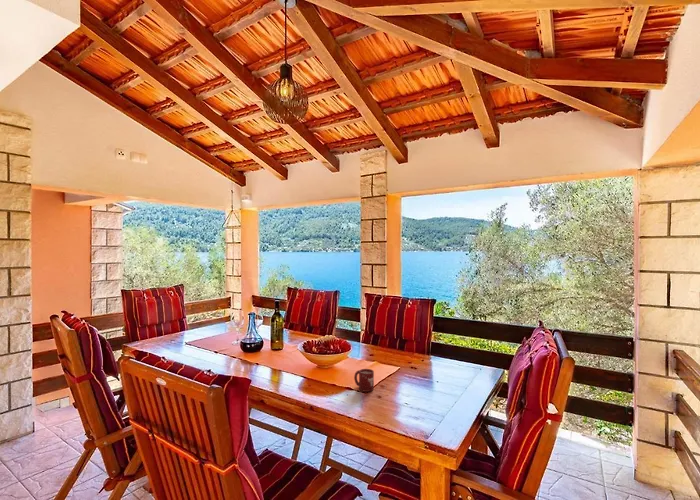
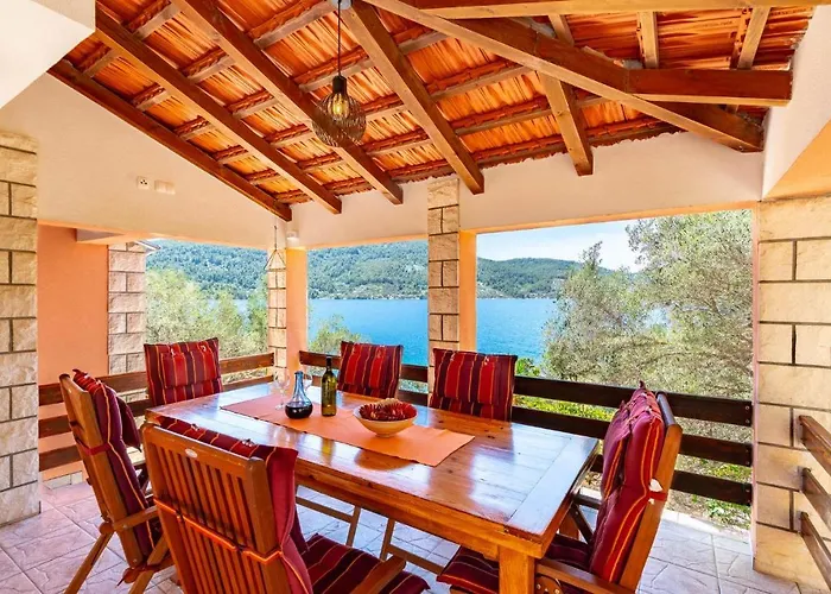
- cup [353,368,375,393]
